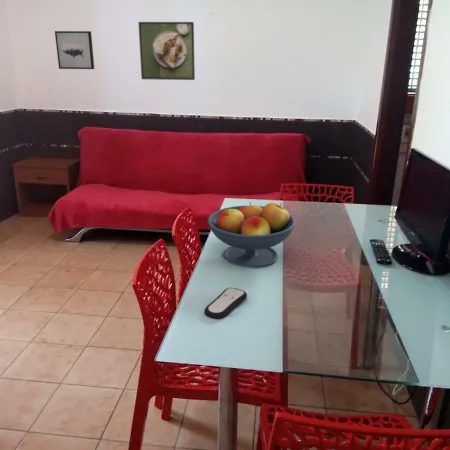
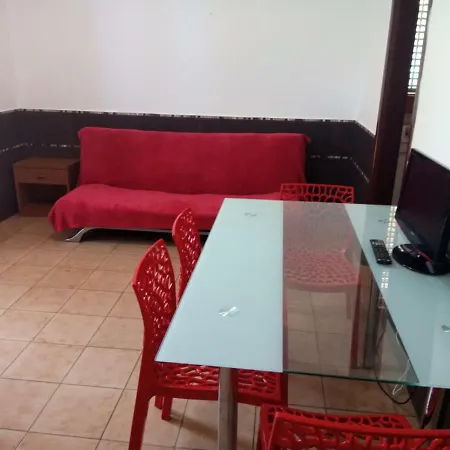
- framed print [137,21,196,81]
- remote control [204,287,248,320]
- wall art [54,30,95,70]
- fruit bowl [207,201,296,269]
